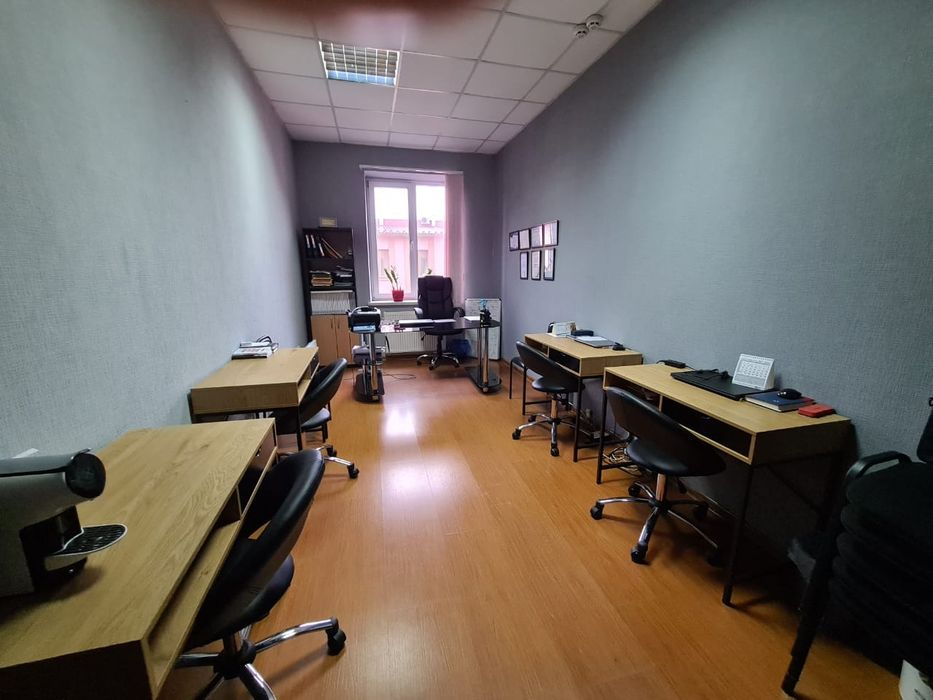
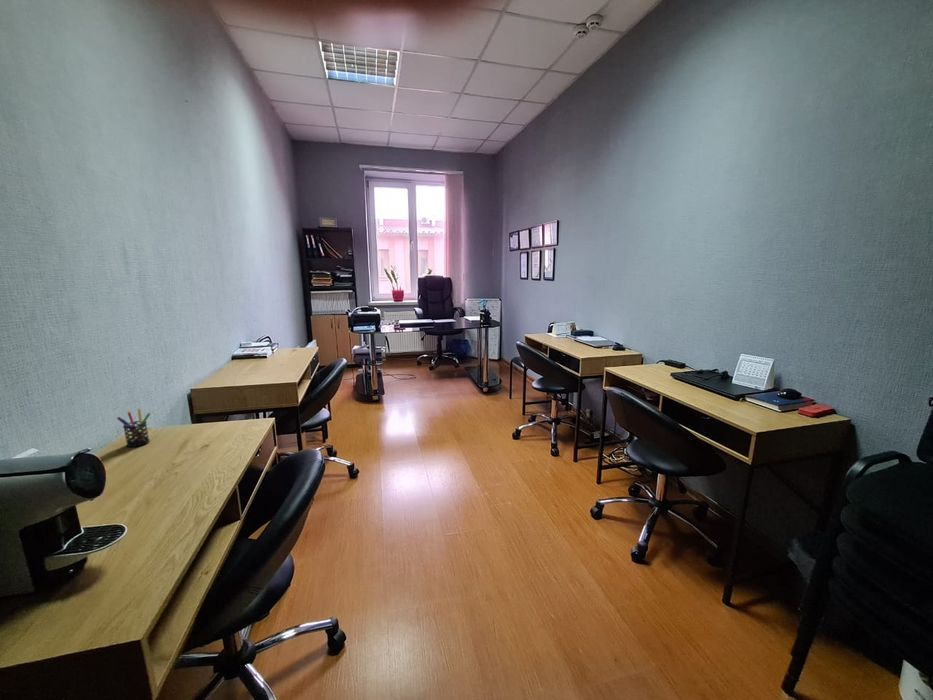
+ pen holder [116,408,151,448]
